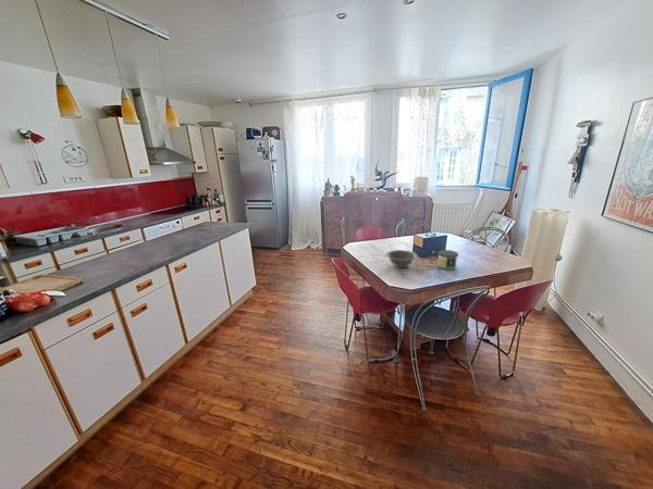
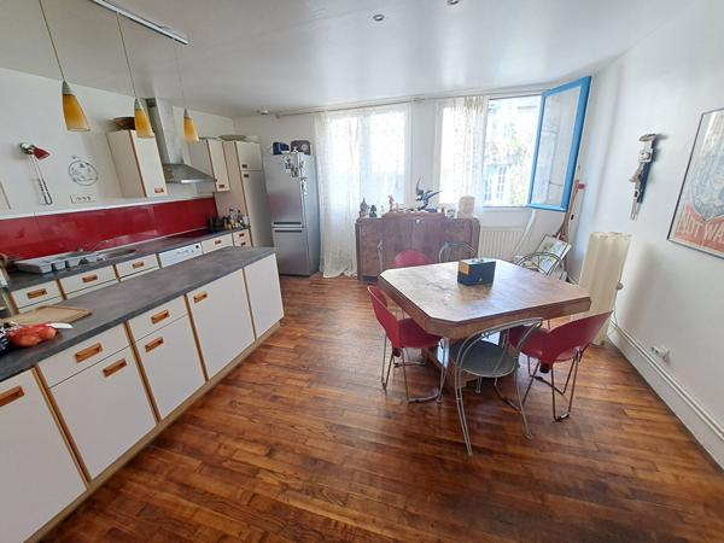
- candle [436,249,459,271]
- decorative bowl [385,249,419,268]
